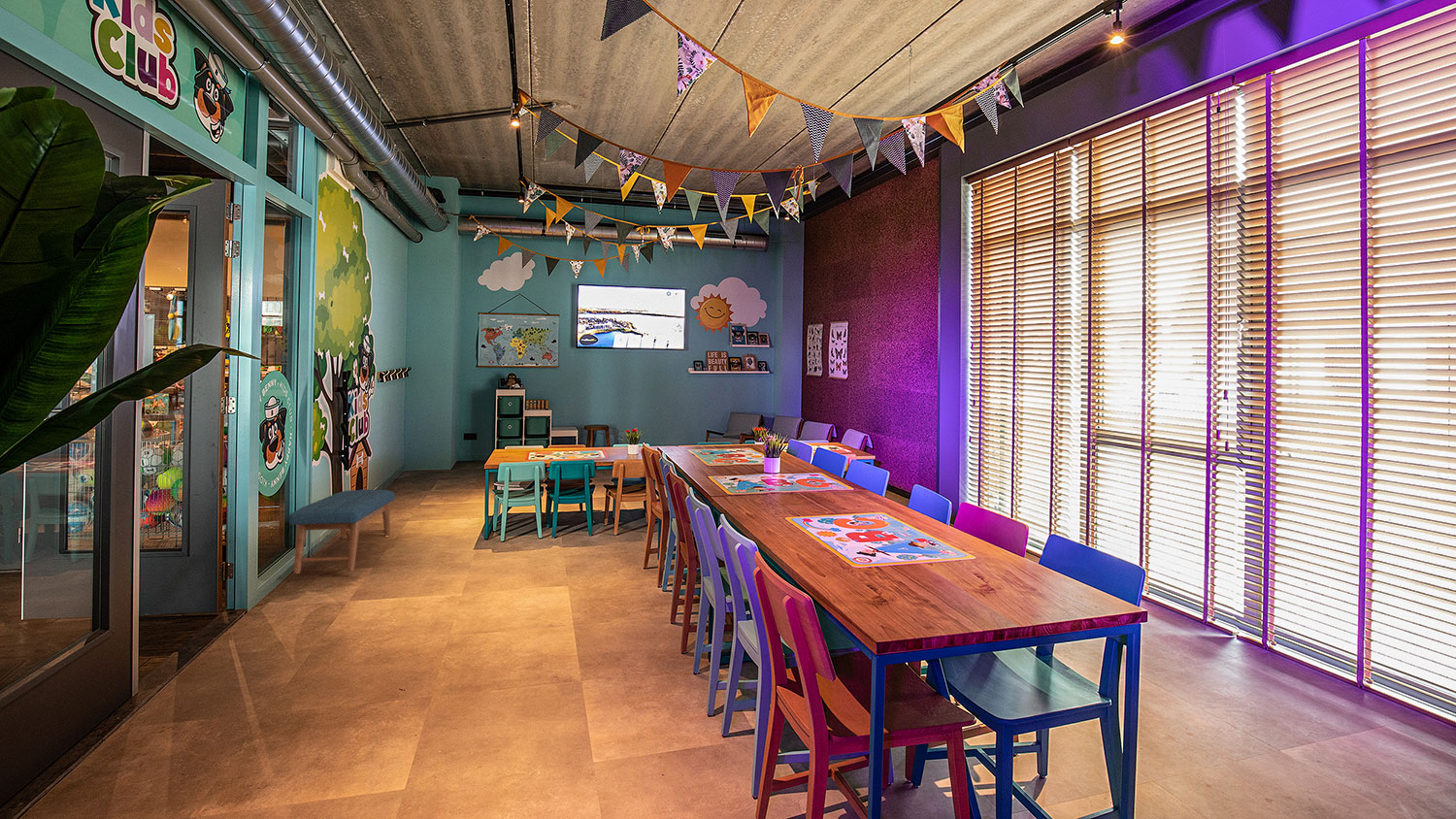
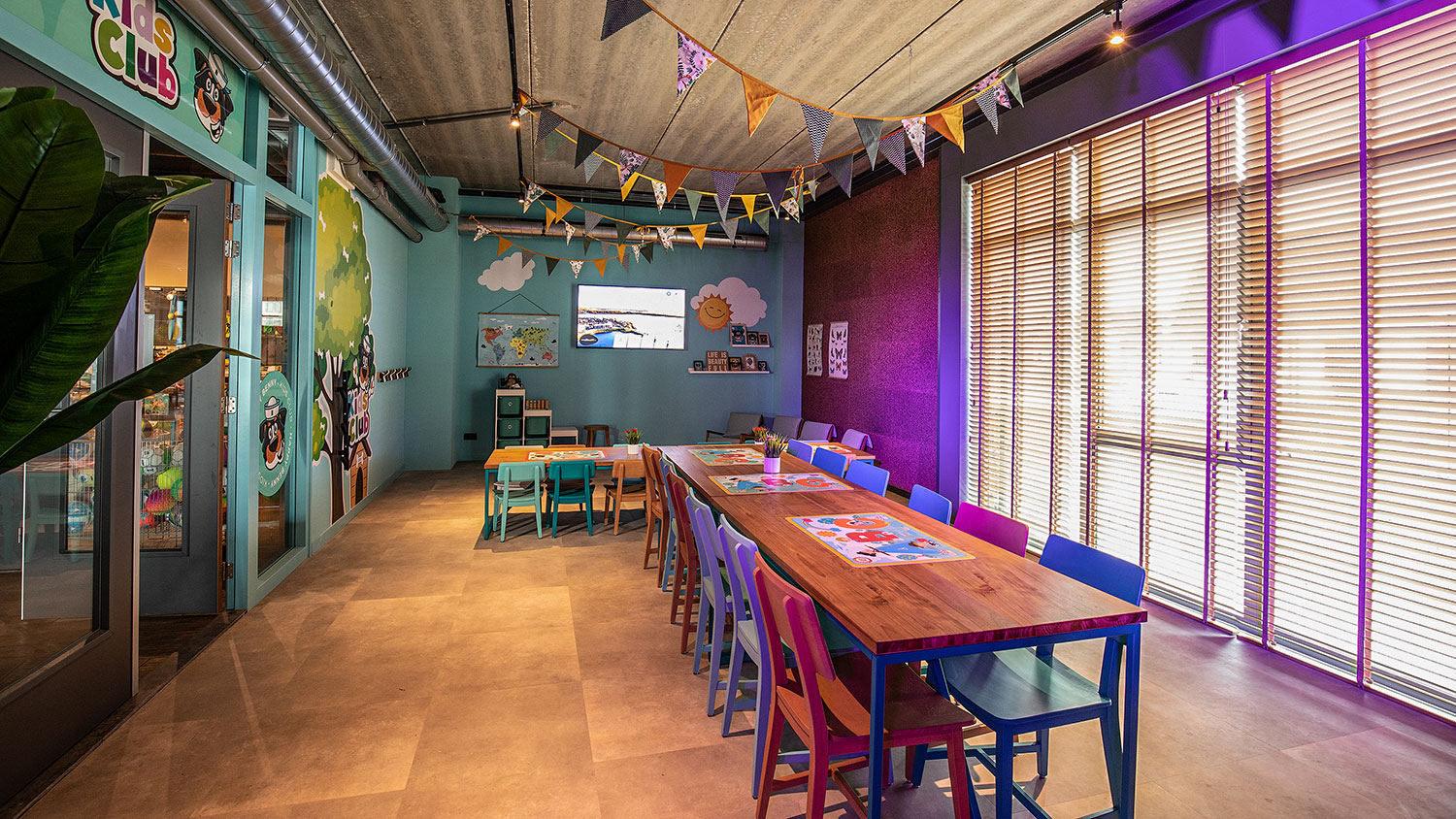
- bench [288,489,395,574]
